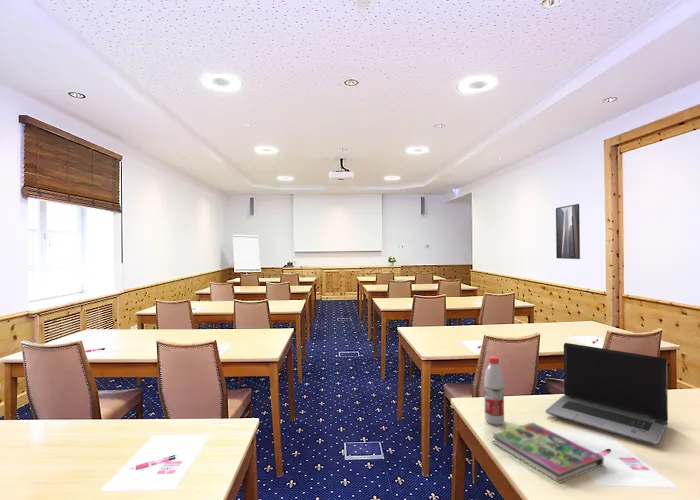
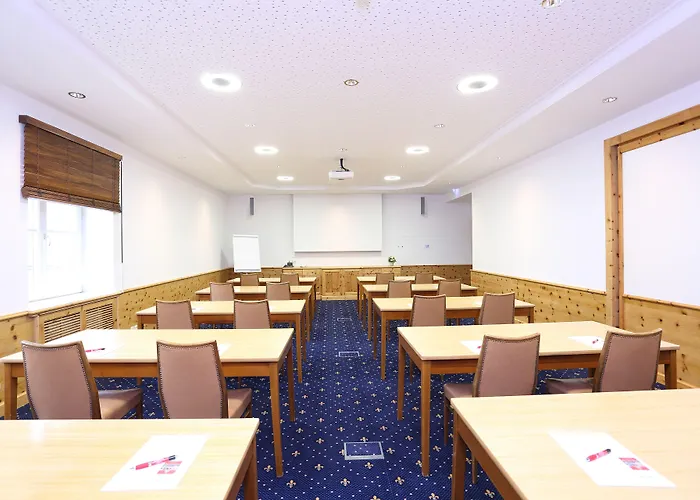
- laptop computer [545,342,669,446]
- water bottle [483,355,505,426]
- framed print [555,203,581,260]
- book [491,421,605,484]
